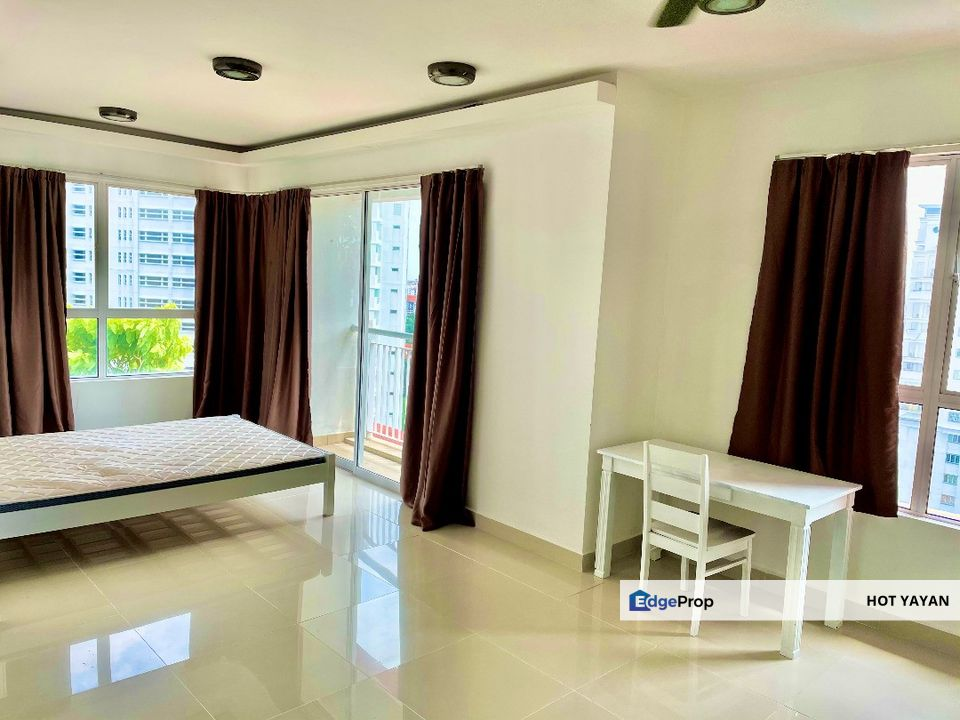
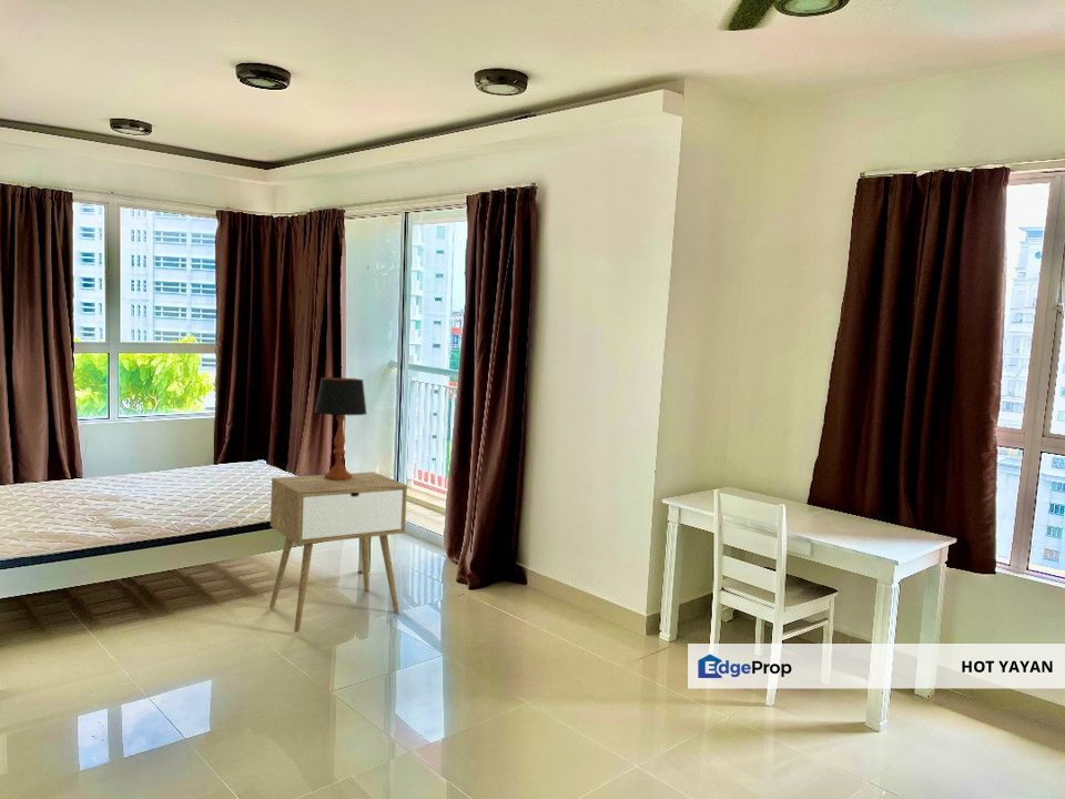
+ nightstand [268,471,408,634]
+ table lamp [314,376,368,481]
